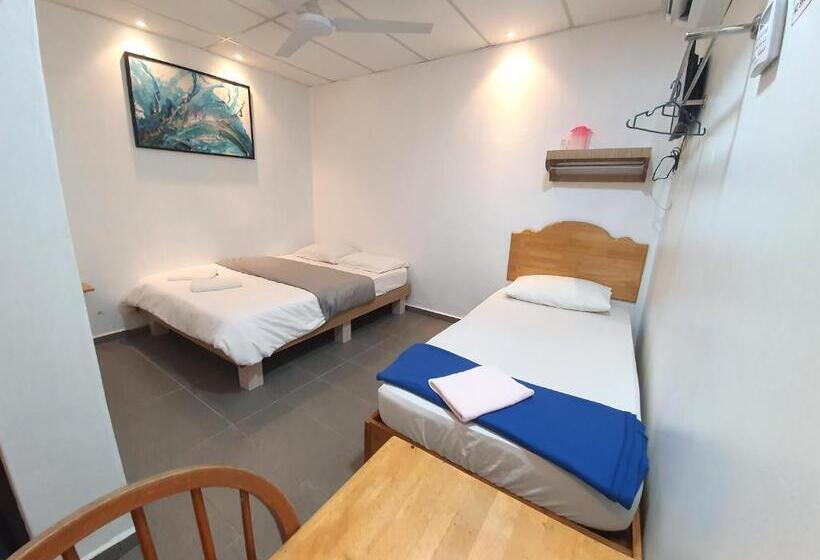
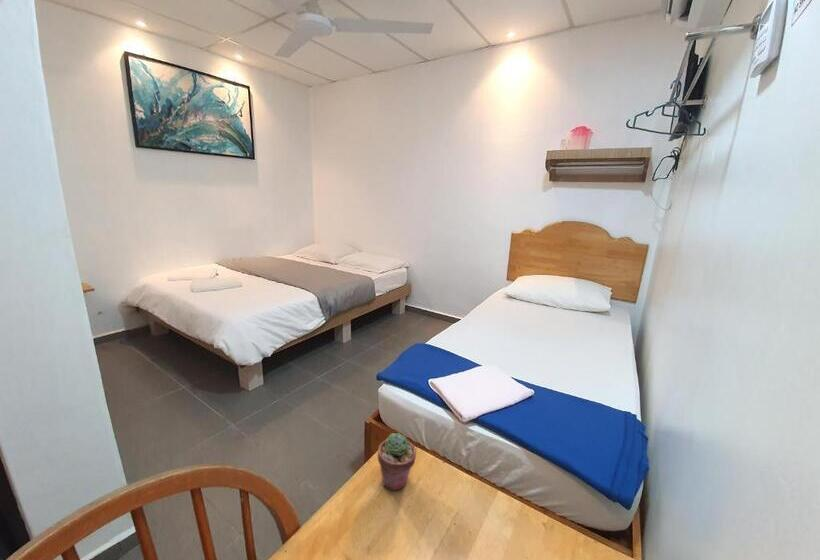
+ potted succulent [377,432,417,491]
